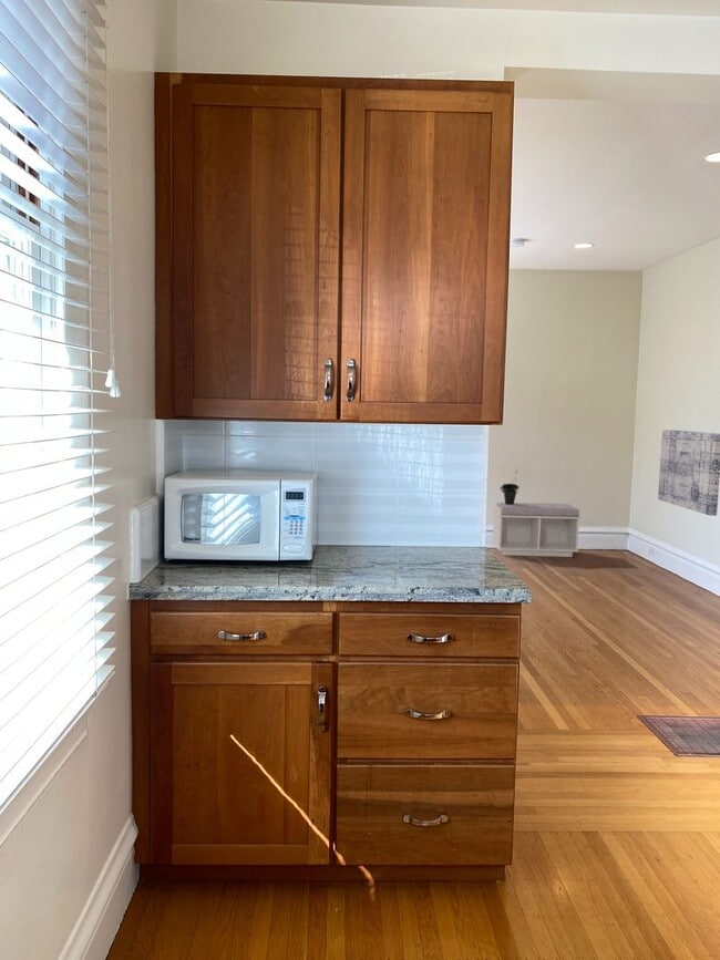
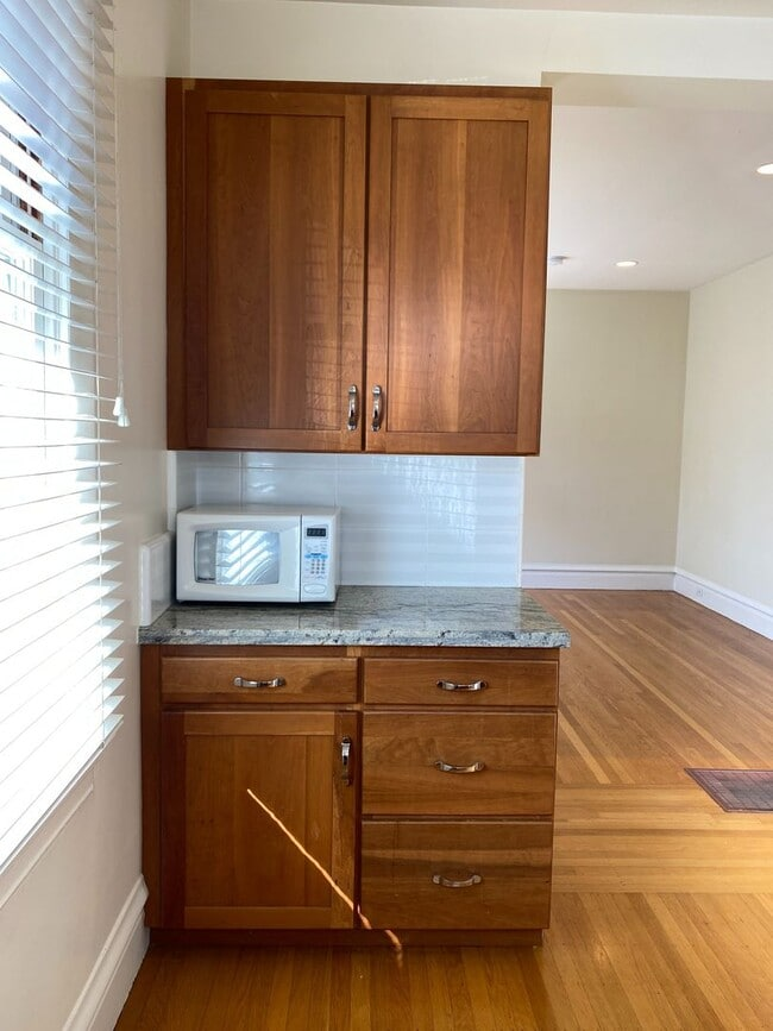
- bench [491,502,582,558]
- wall art [657,429,720,517]
- potted plant [498,467,521,505]
